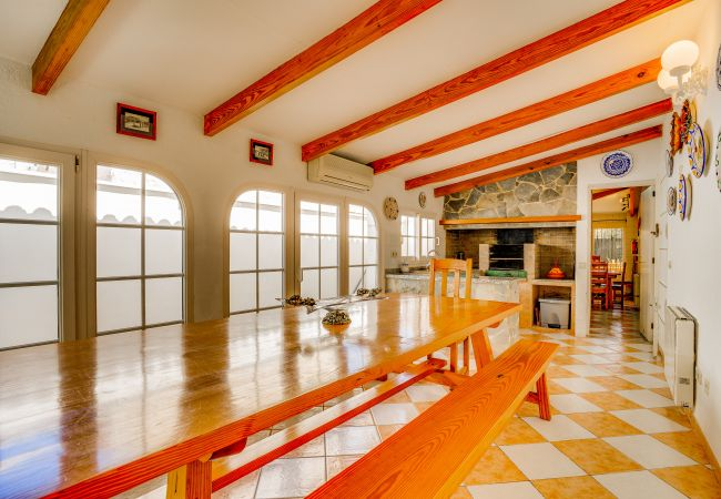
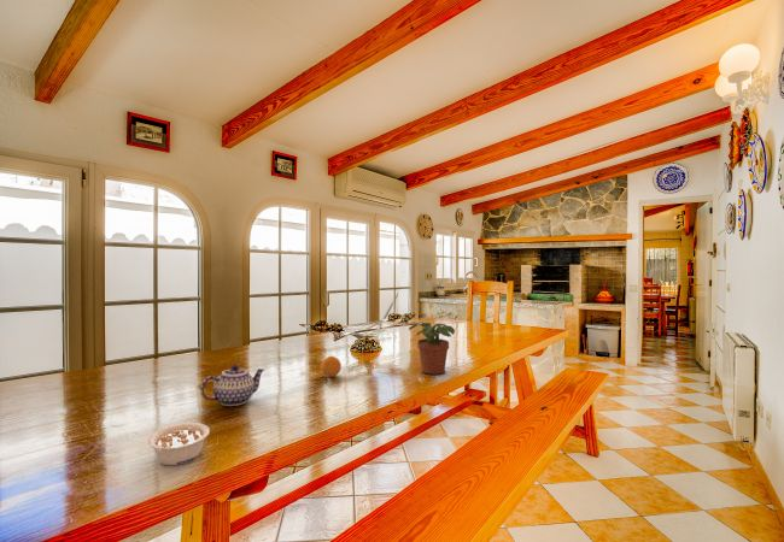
+ legume [147,422,211,466]
+ fruit [320,355,343,378]
+ potted plant [408,322,456,376]
+ teapot [199,364,265,407]
